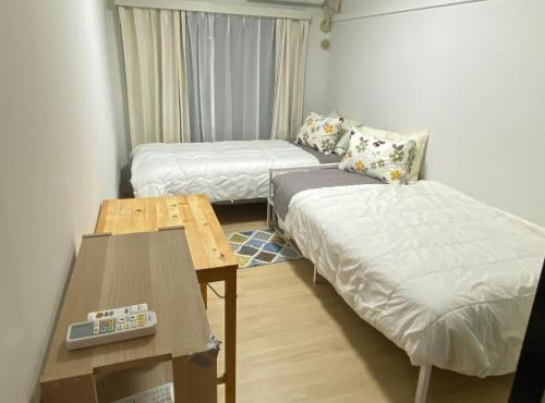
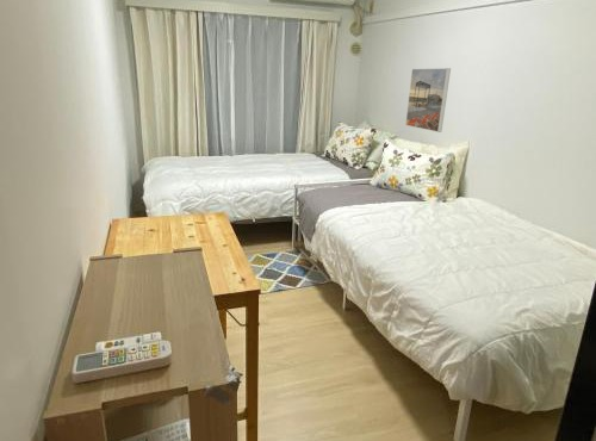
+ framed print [404,67,452,133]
